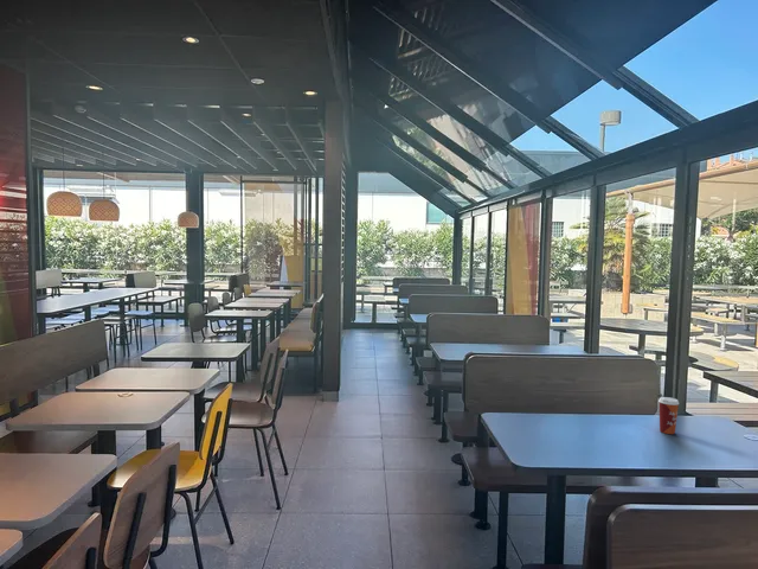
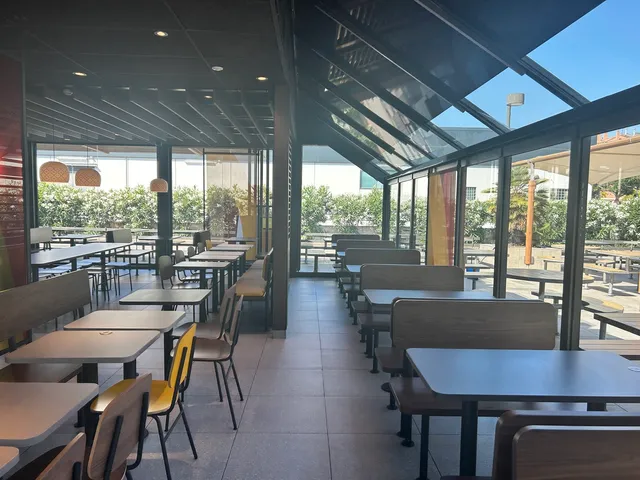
- paper cup [657,396,681,435]
